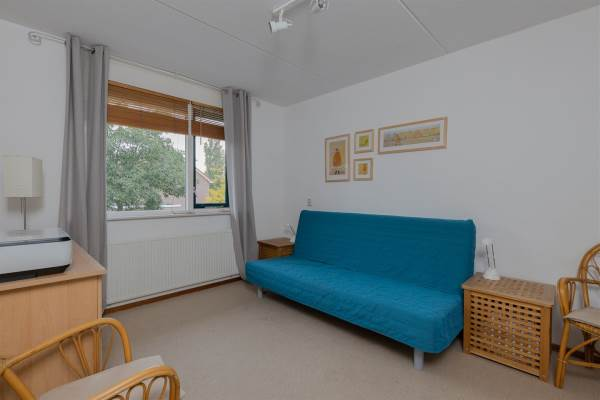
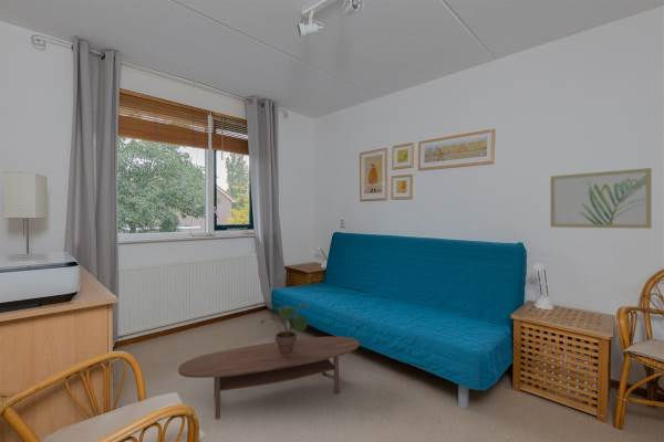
+ wall art [549,167,653,230]
+ potted plant [260,303,311,356]
+ coffee table [177,336,360,420]
